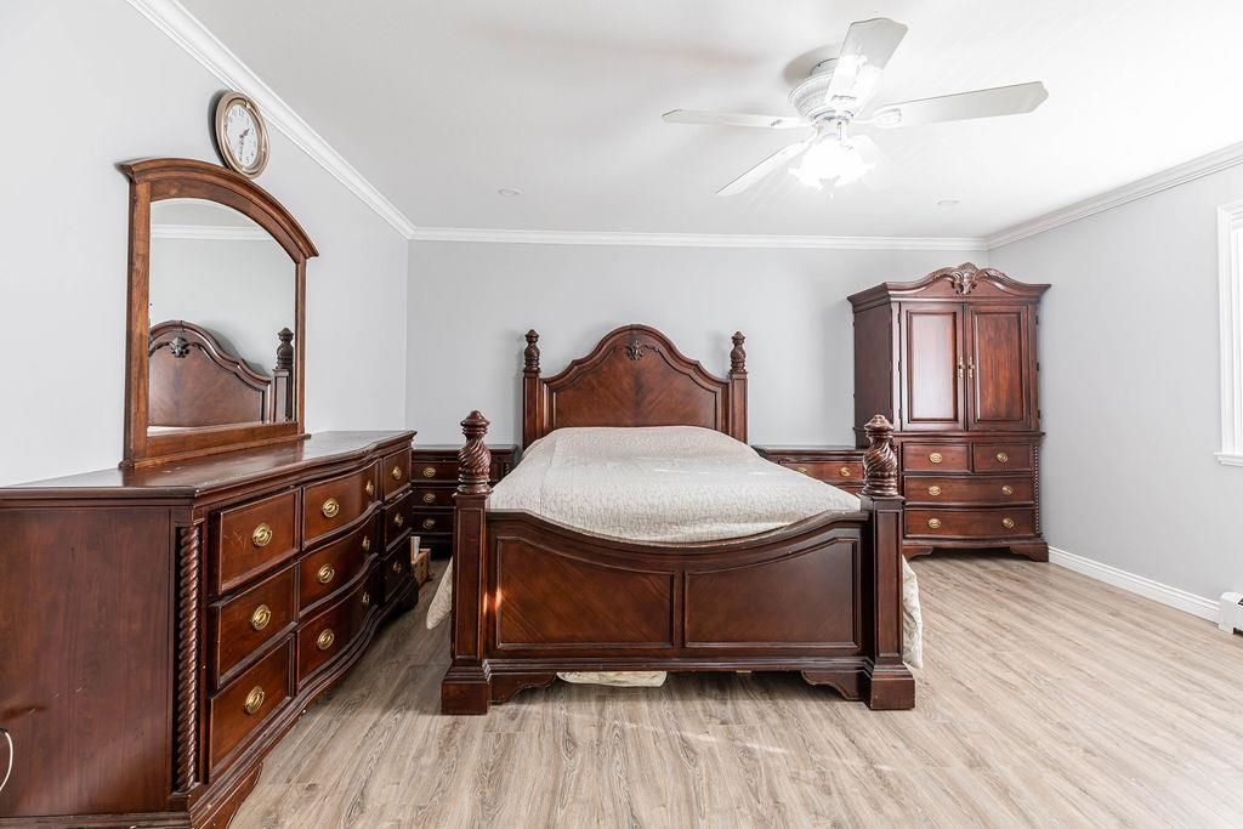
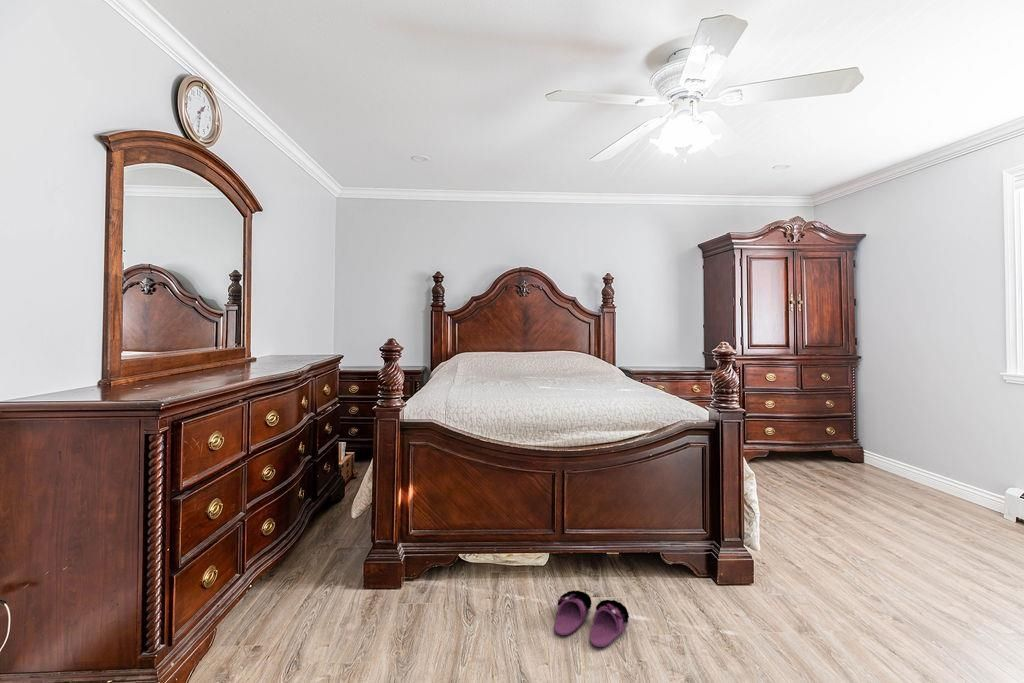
+ slippers [553,589,630,648]
